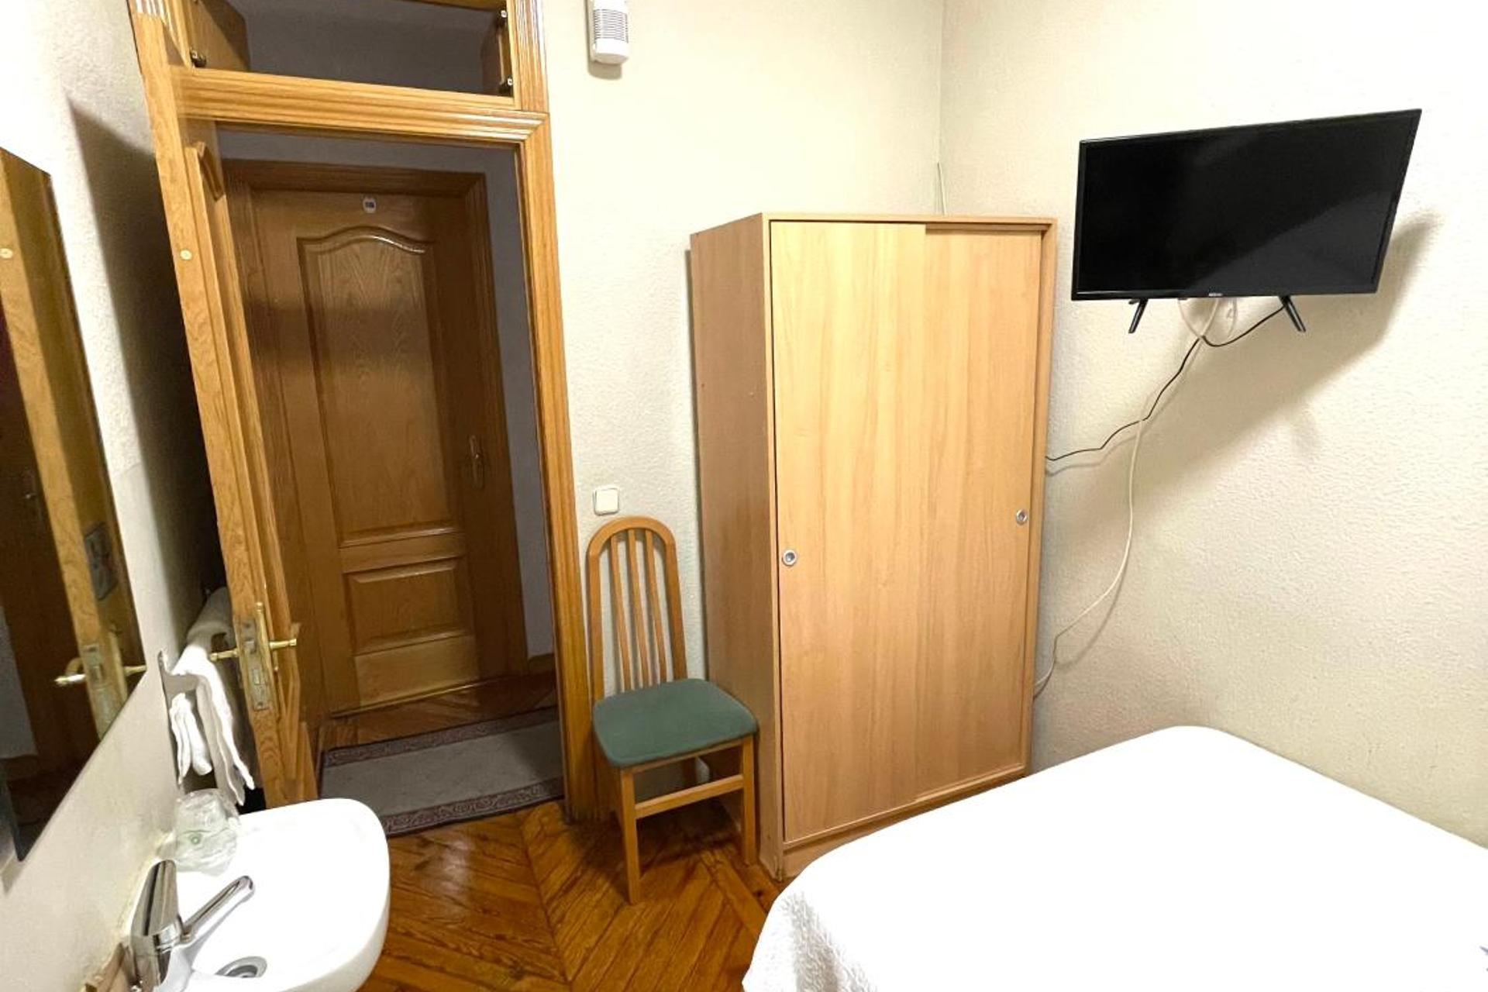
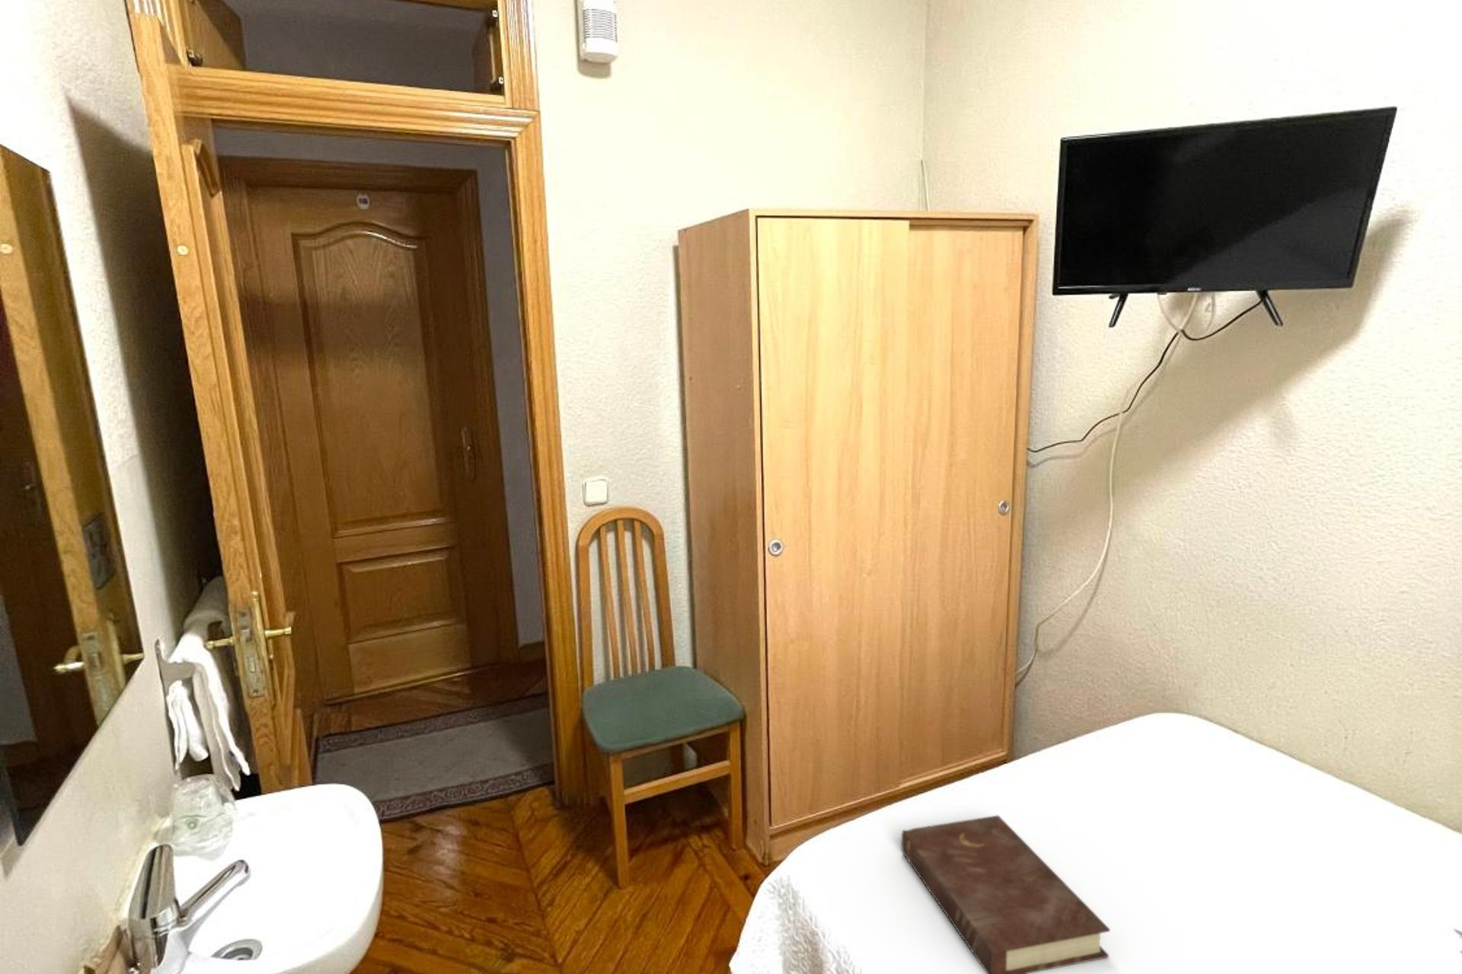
+ book [901,815,1111,974]
